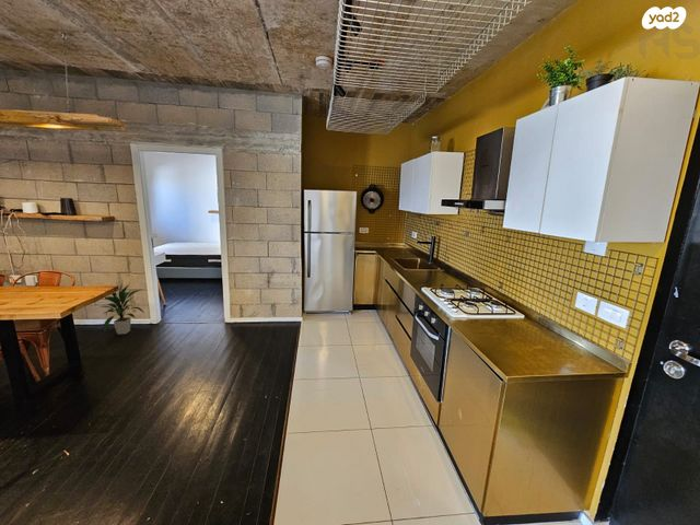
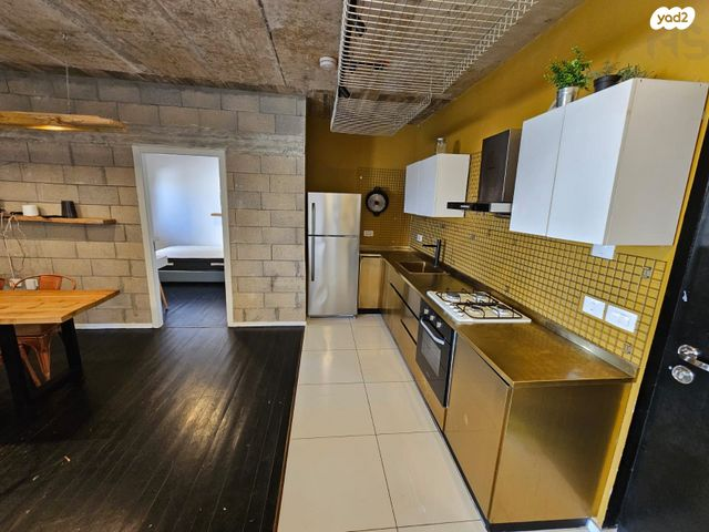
- indoor plant [97,282,145,335]
